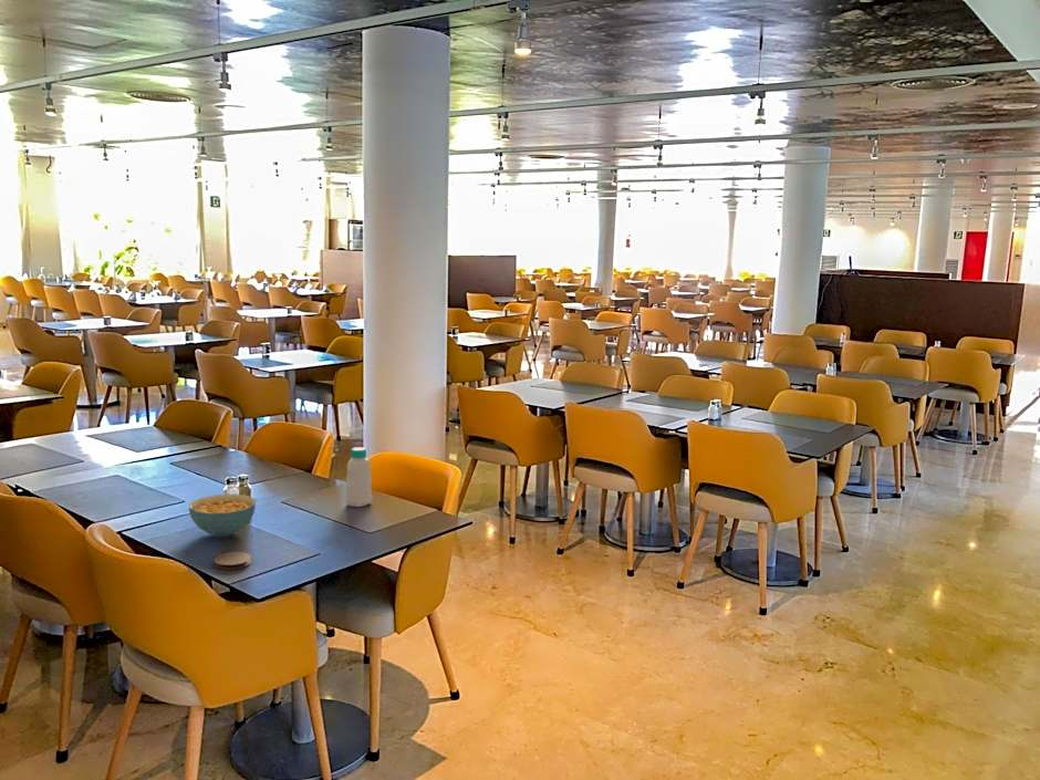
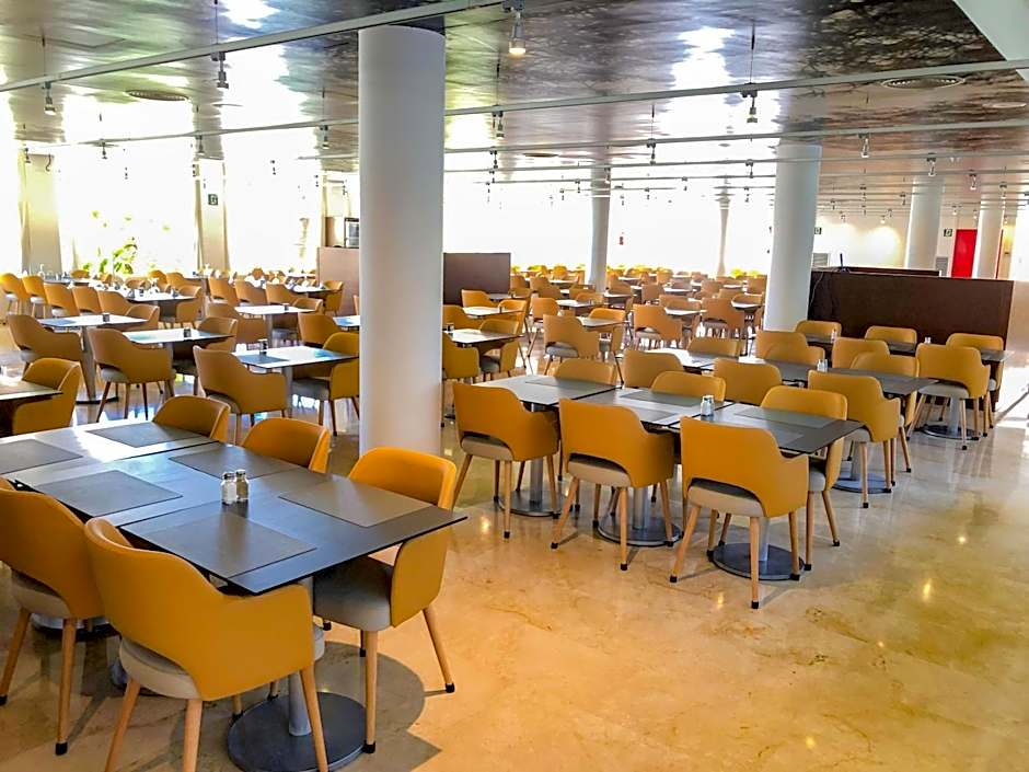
- bottle [345,446,373,508]
- cereal bowl [188,493,257,538]
- coaster [214,551,252,571]
